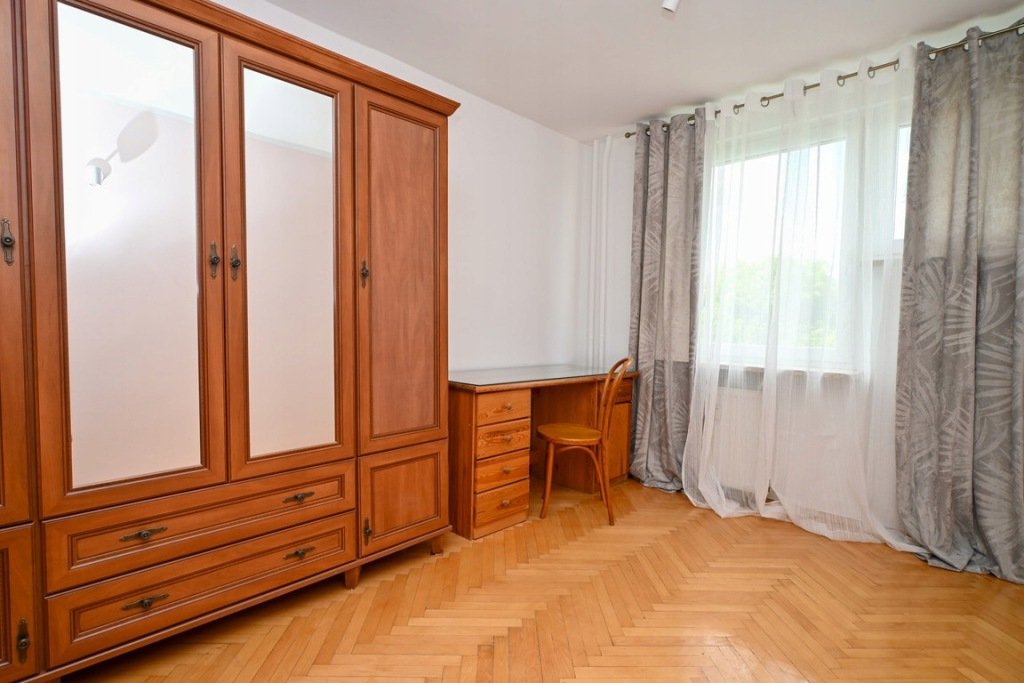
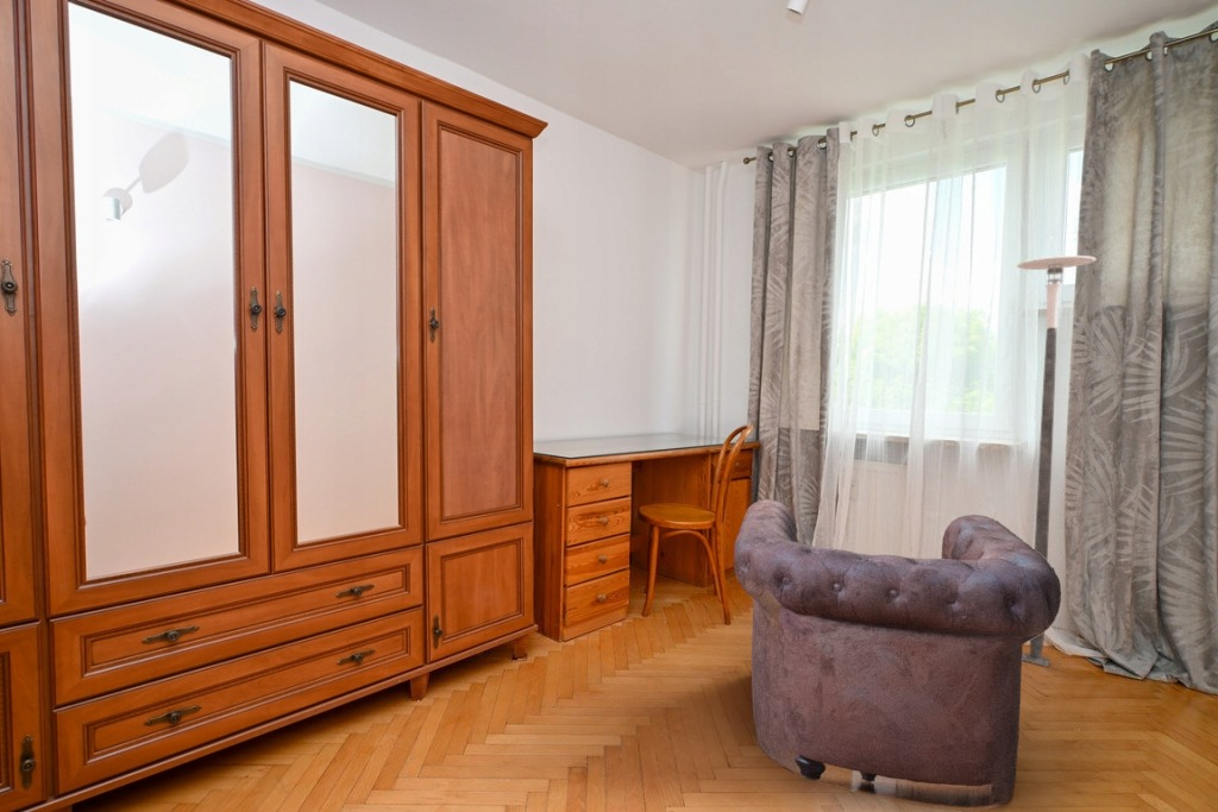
+ pole [1016,254,1097,668]
+ armchair [733,498,1062,812]
